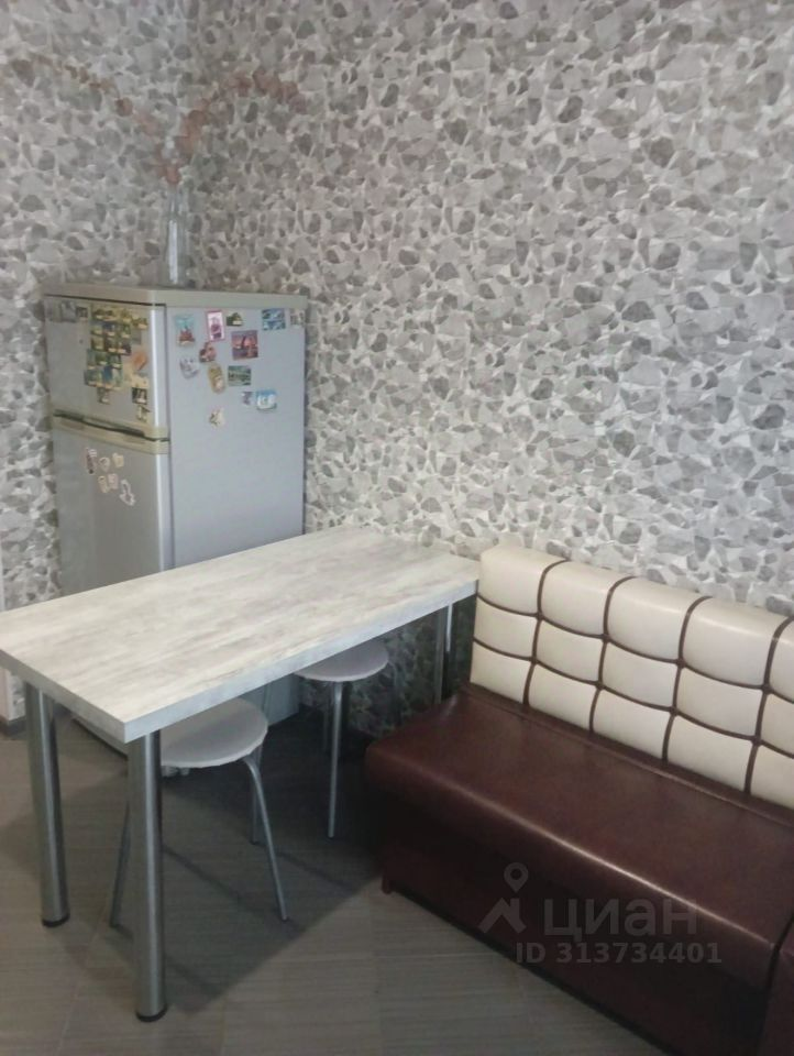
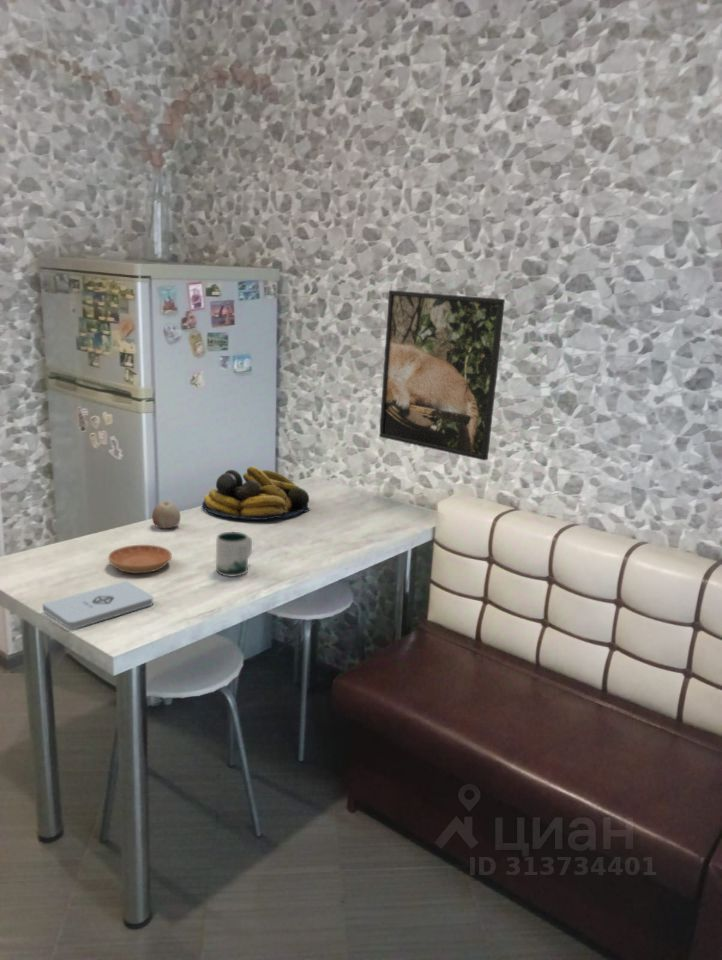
+ saucer [107,544,173,574]
+ fruit bowl [201,465,311,521]
+ notepad [41,580,154,630]
+ mug [215,531,253,577]
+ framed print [378,289,506,461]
+ apple [151,500,181,529]
